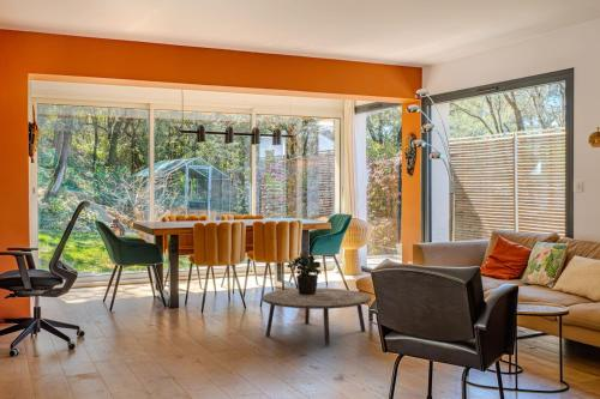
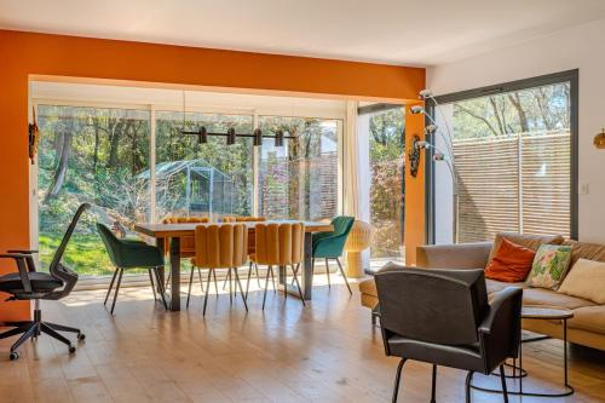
- coffee table [260,288,372,346]
- potted plant [286,252,323,295]
